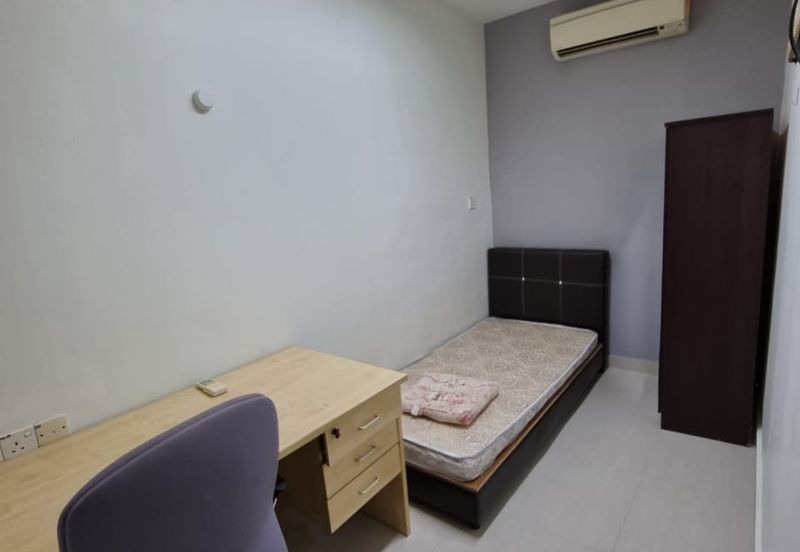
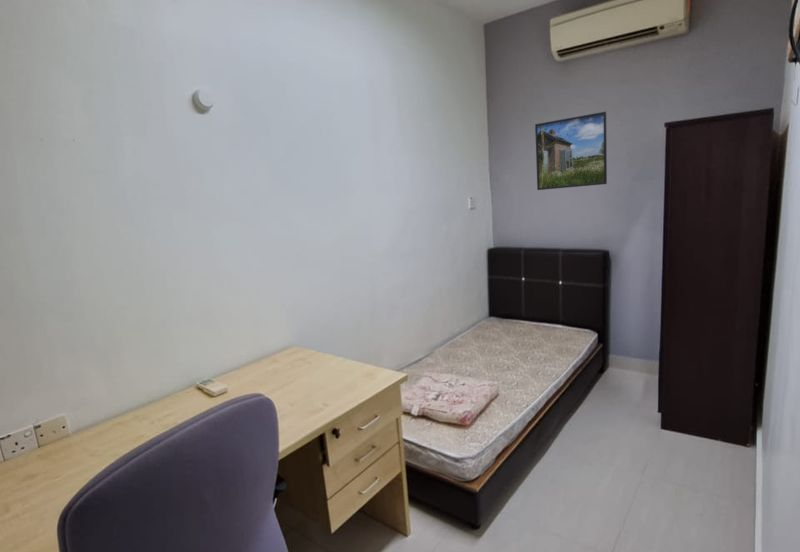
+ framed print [534,110,608,191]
